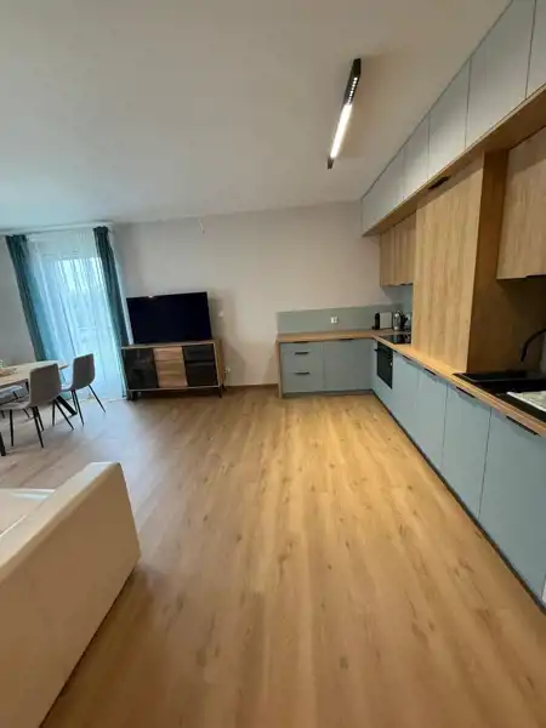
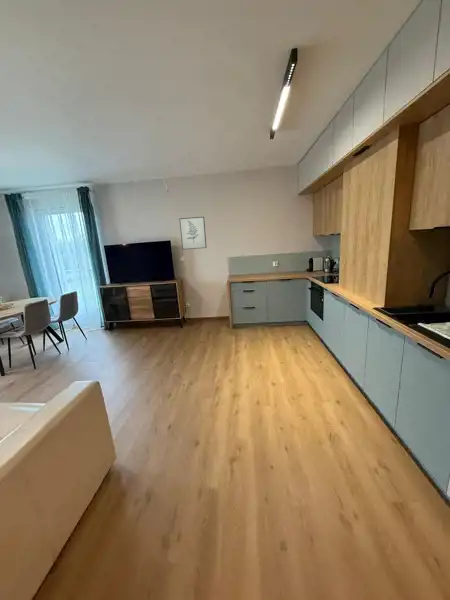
+ wall art [179,216,208,250]
